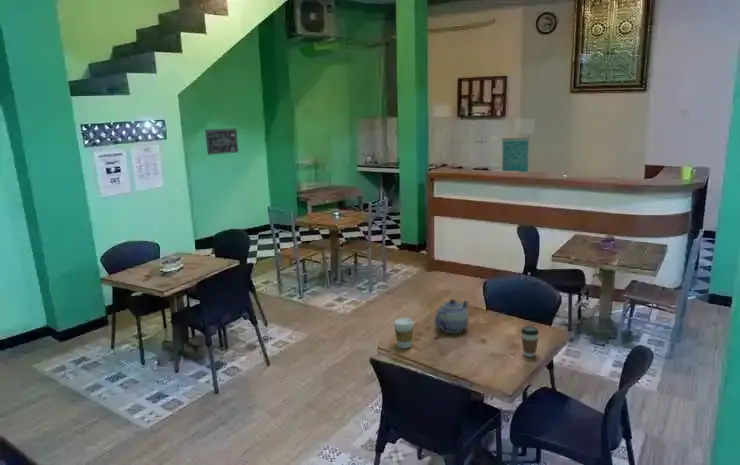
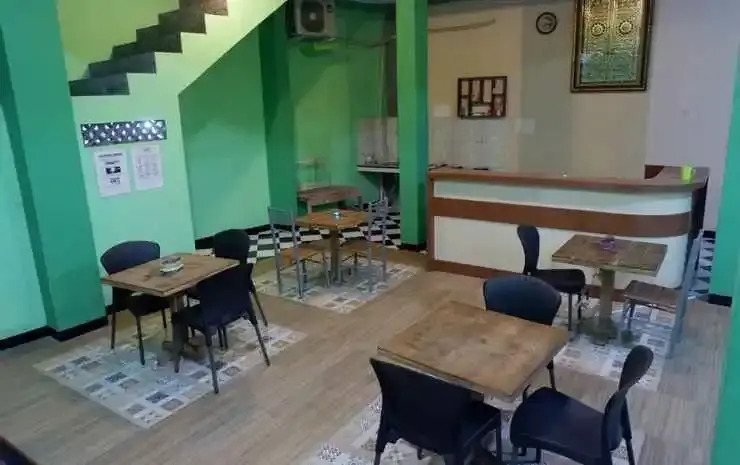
- teapot [433,298,470,334]
- wall art [501,137,531,173]
- coffee cup [520,325,540,358]
- wall art [204,128,239,156]
- coffee cup [393,317,415,349]
